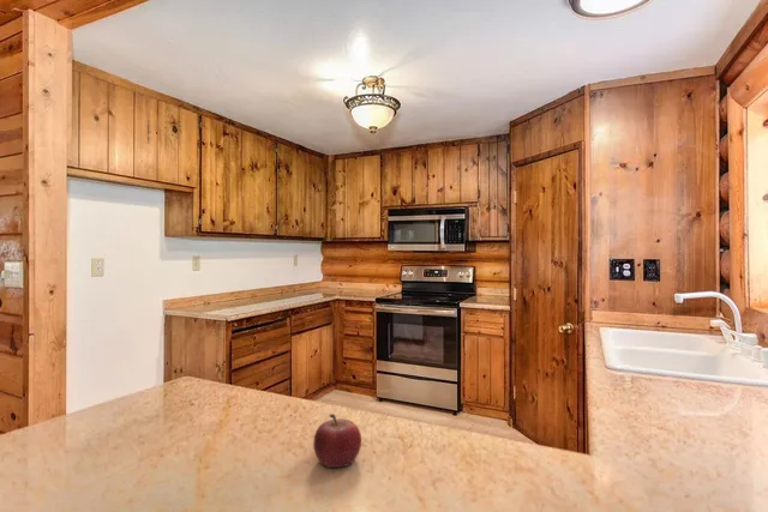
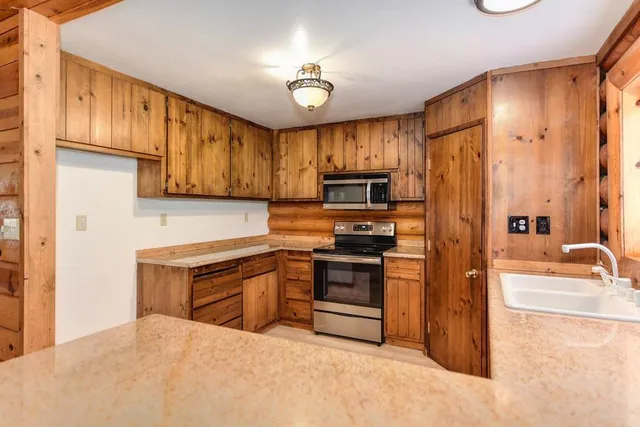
- fruit [312,412,362,469]
